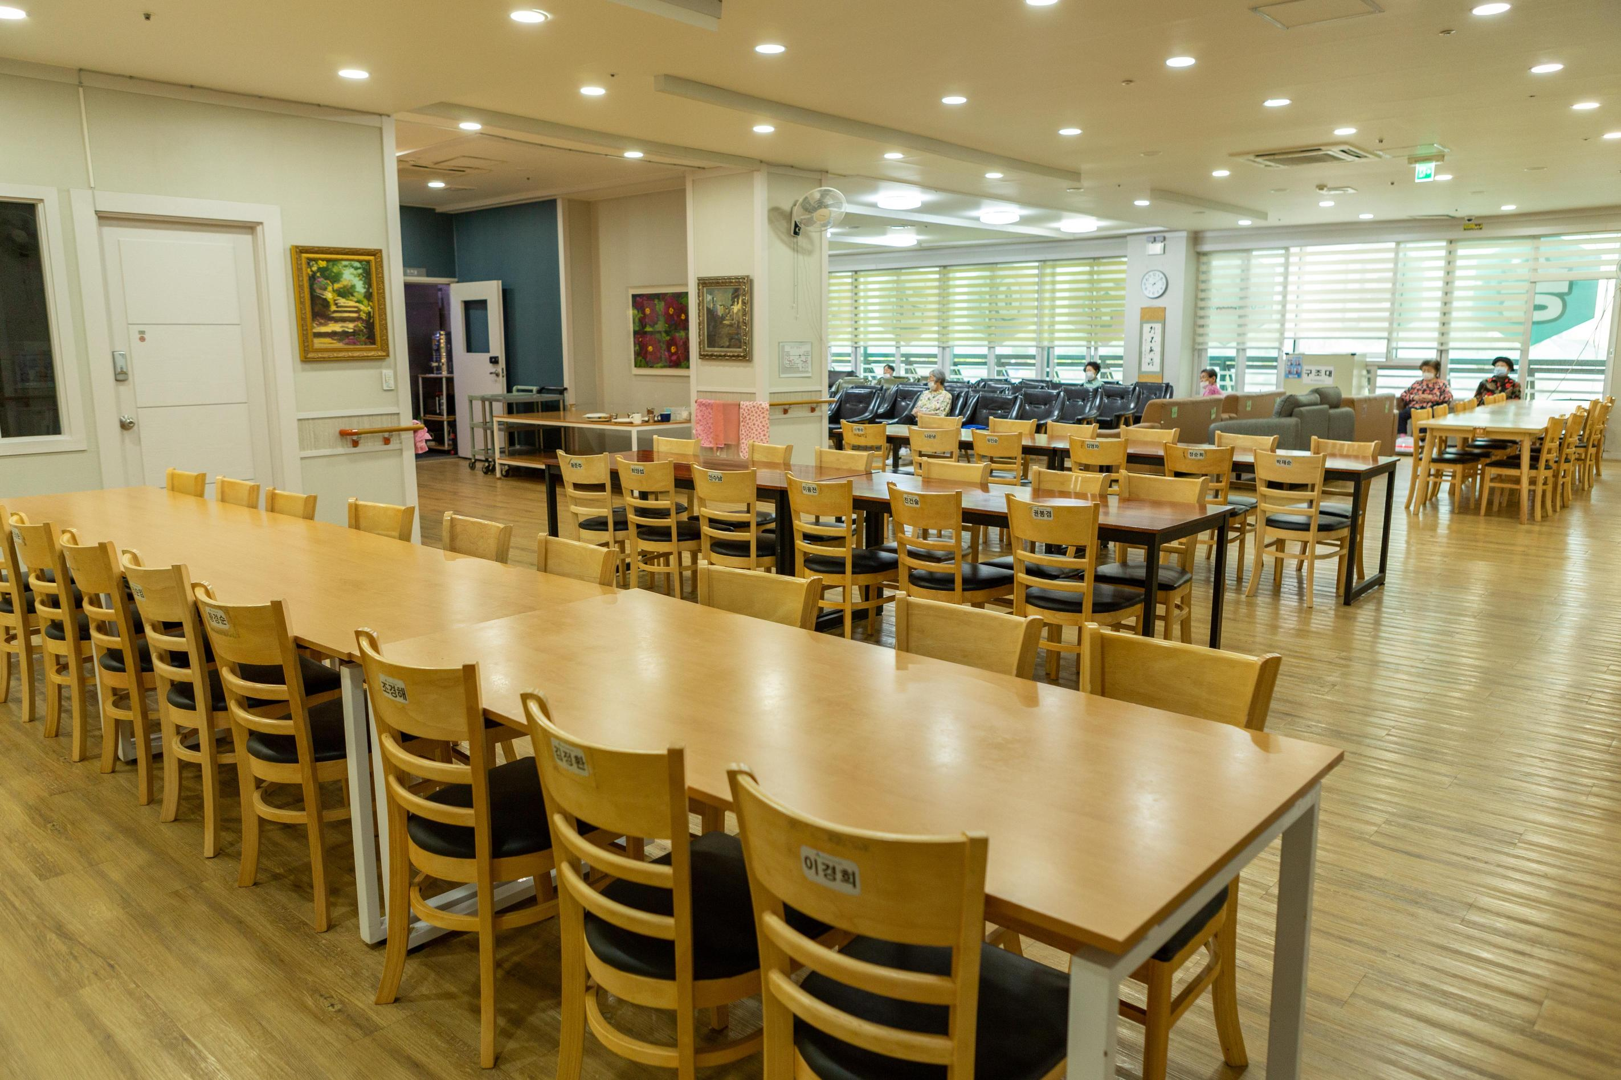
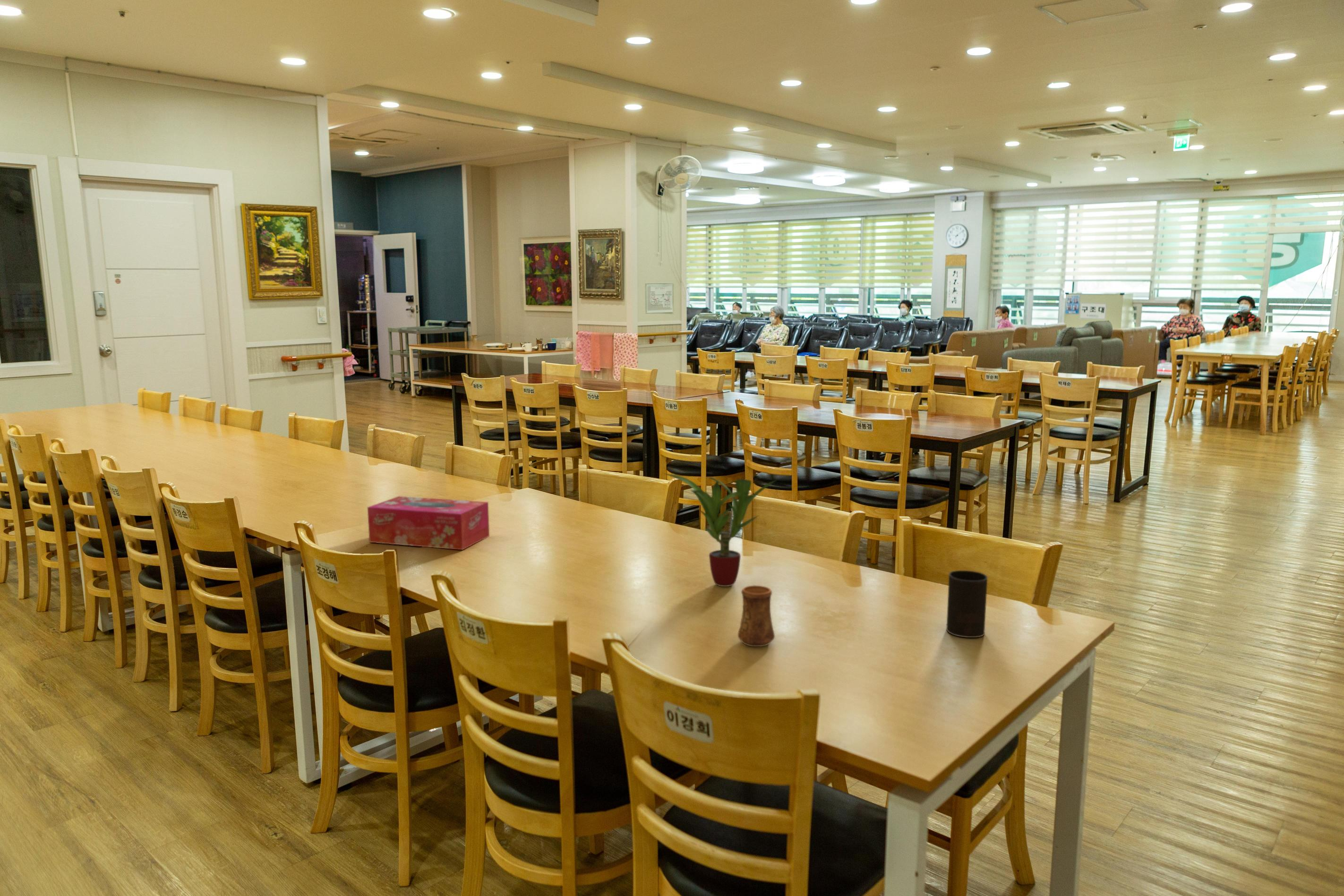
+ cup [737,585,775,647]
+ potted plant [663,473,779,587]
+ cup [946,570,988,638]
+ tissue box [367,495,490,550]
